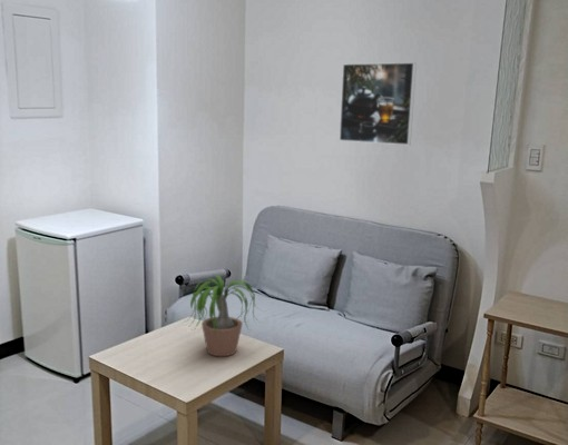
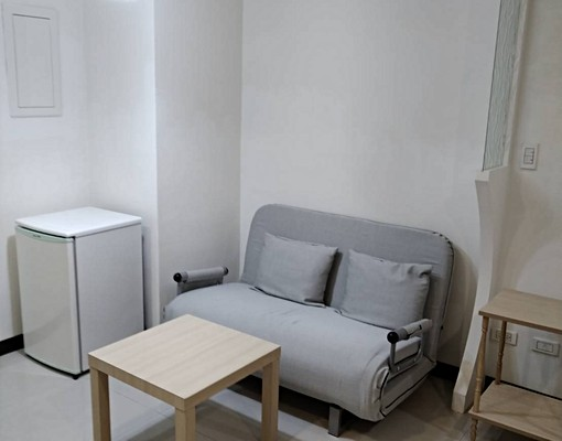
- potted plant [182,273,271,357]
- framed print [339,61,418,146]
